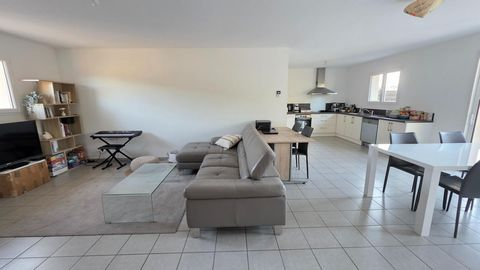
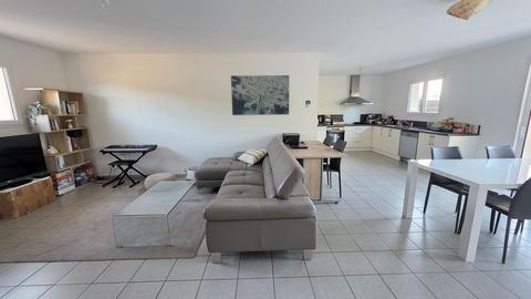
+ wall art [230,74,290,116]
